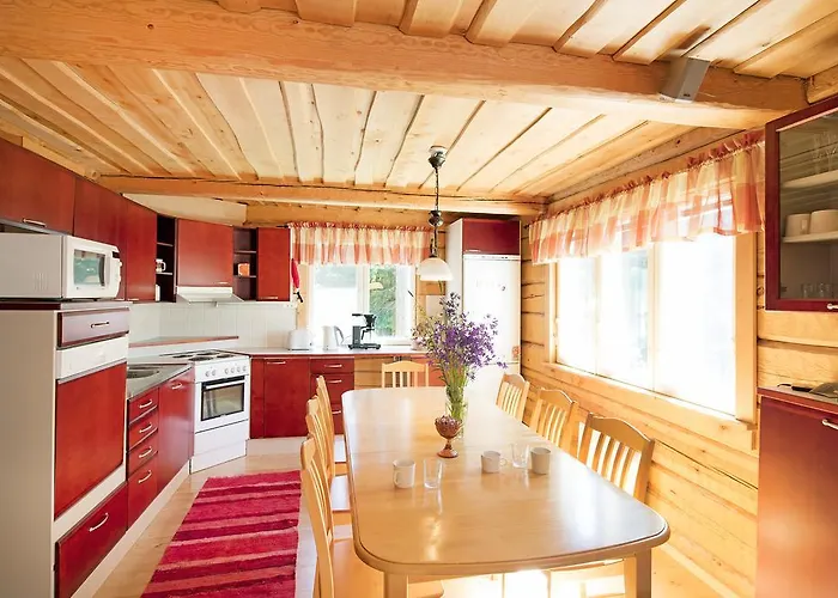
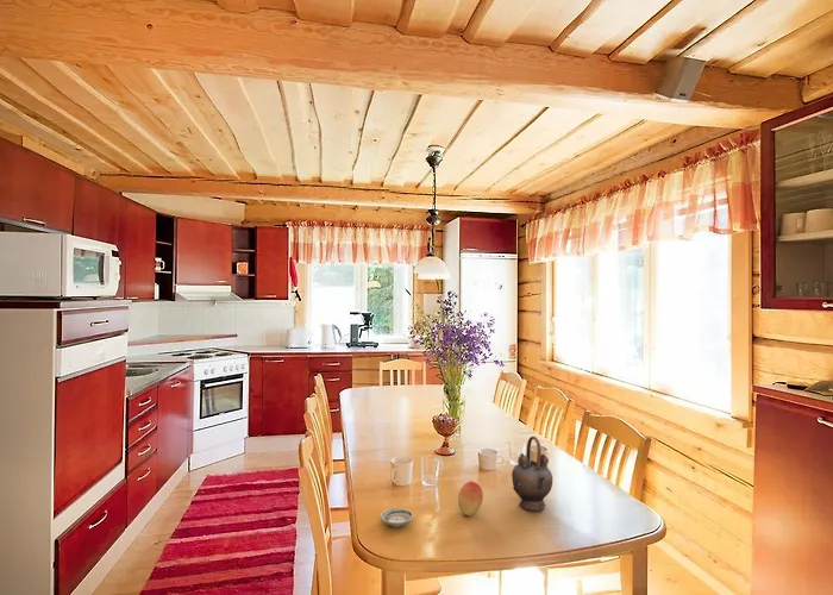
+ teapot [511,436,555,512]
+ saucer [380,507,414,528]
+ fruit [457,480,484,518]
